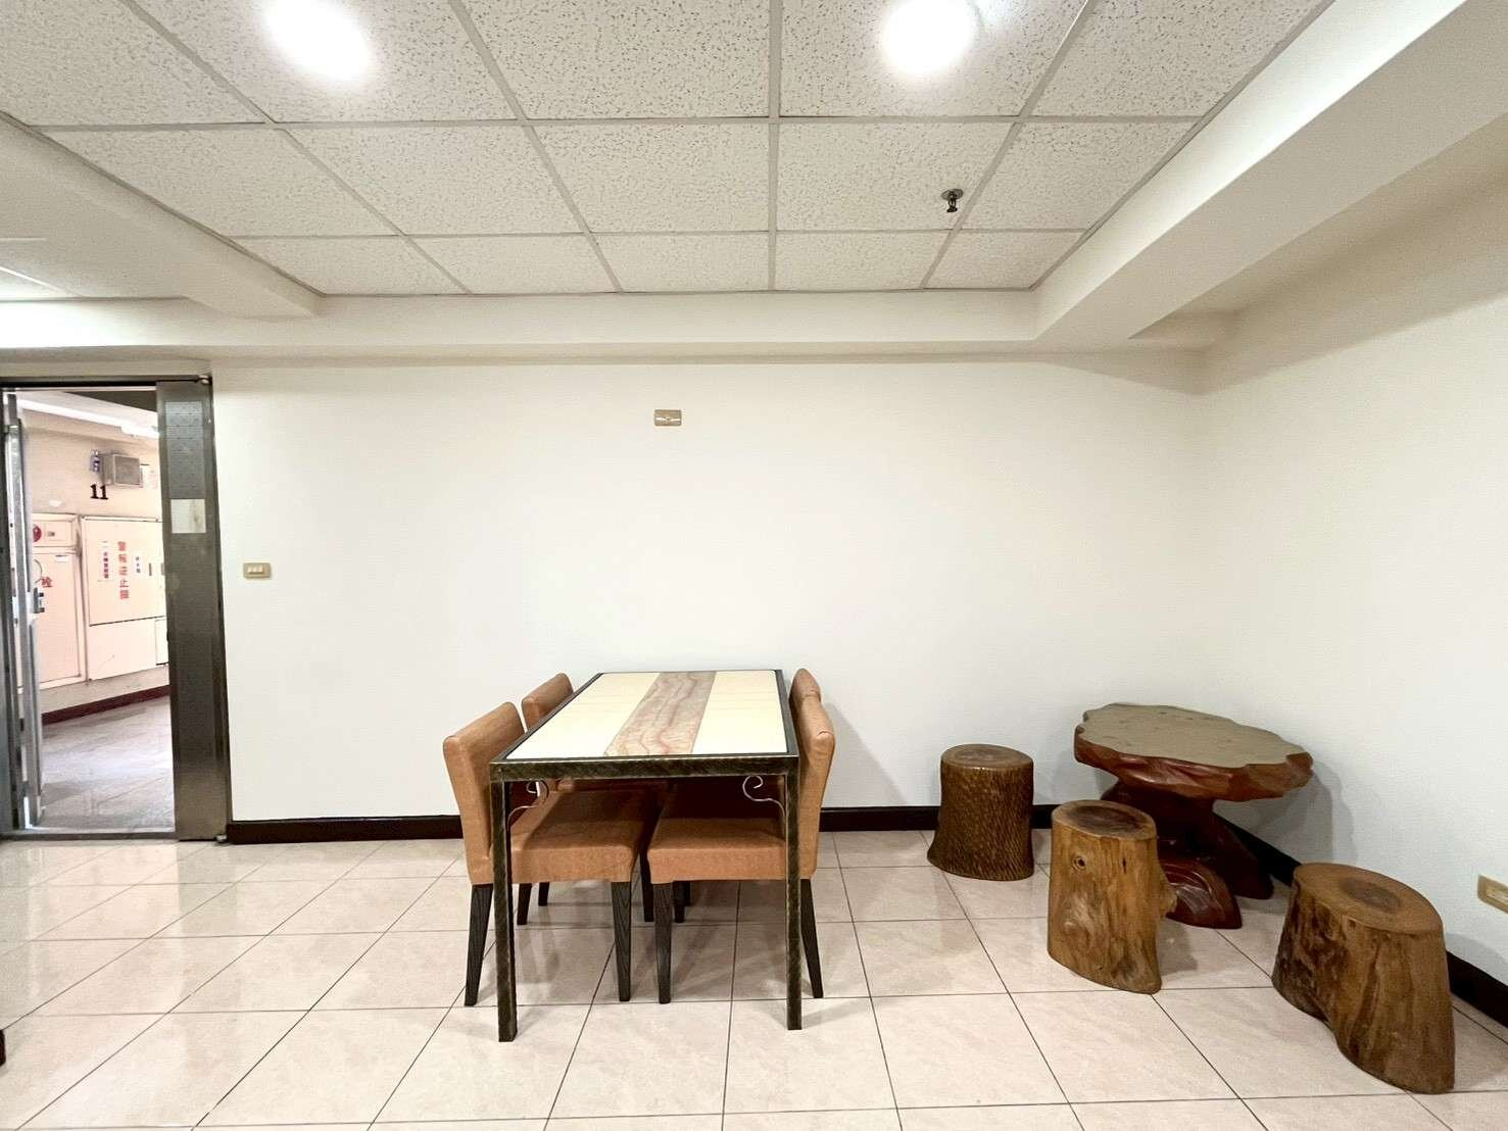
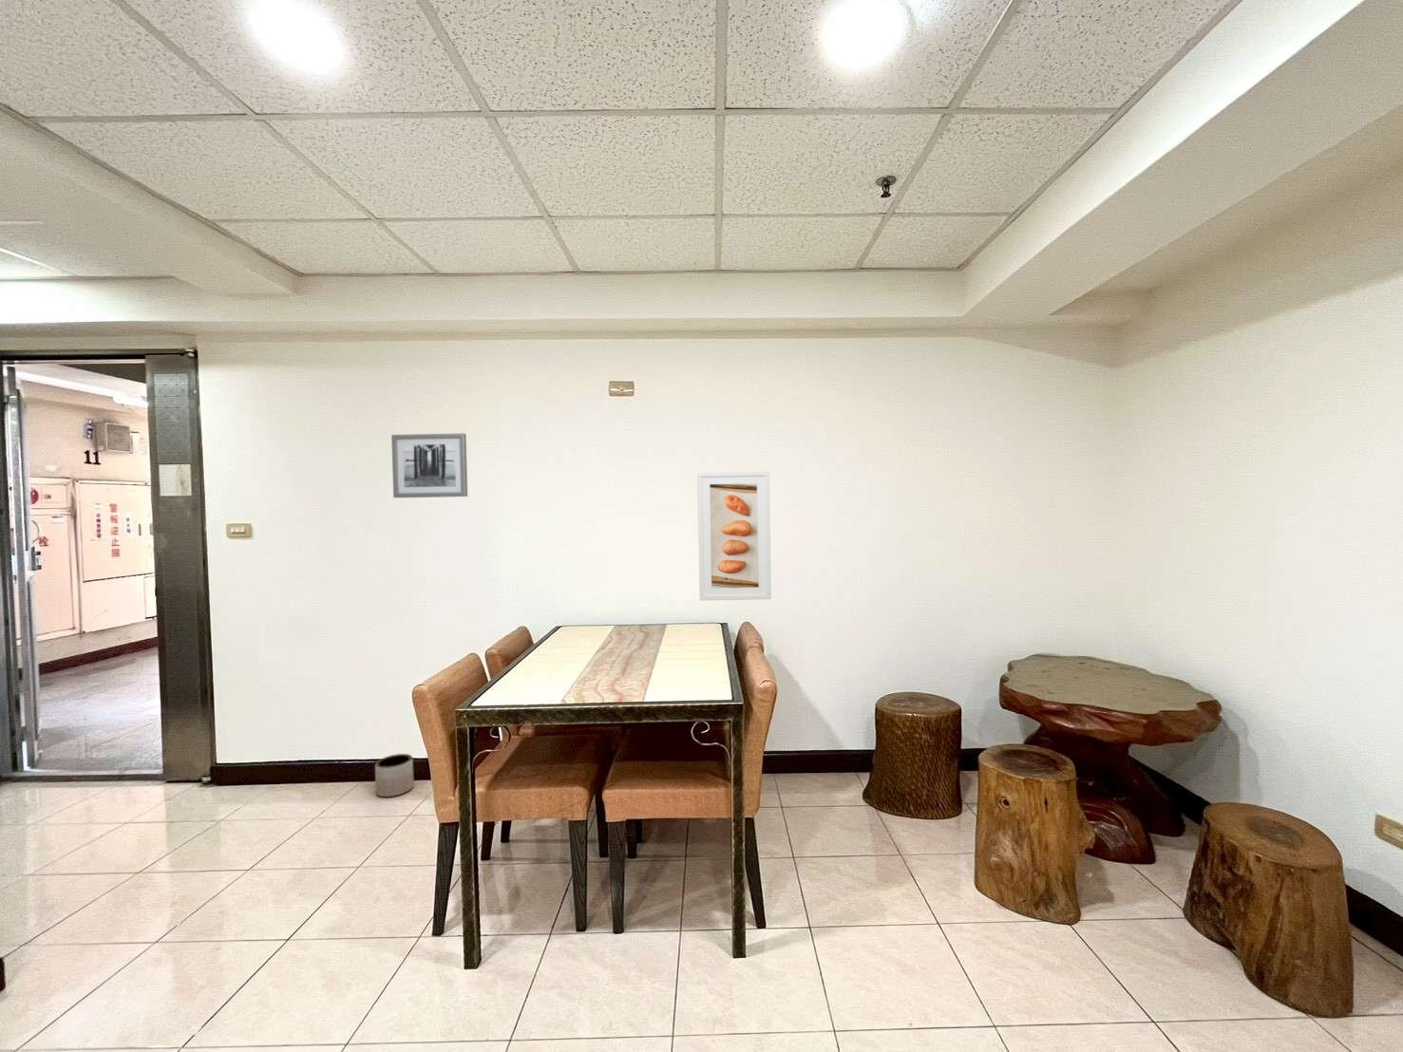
+ planter [375,753,415,798]
+ wall art [390,432,469,498]
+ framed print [697,470,773,602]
